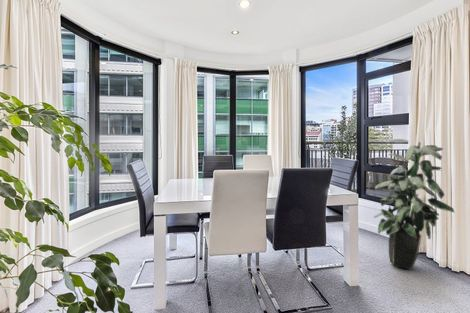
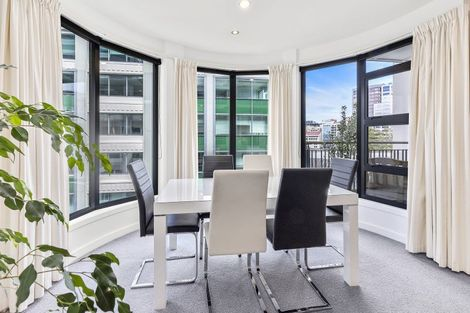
- indoor plant [372,138,456,271]
